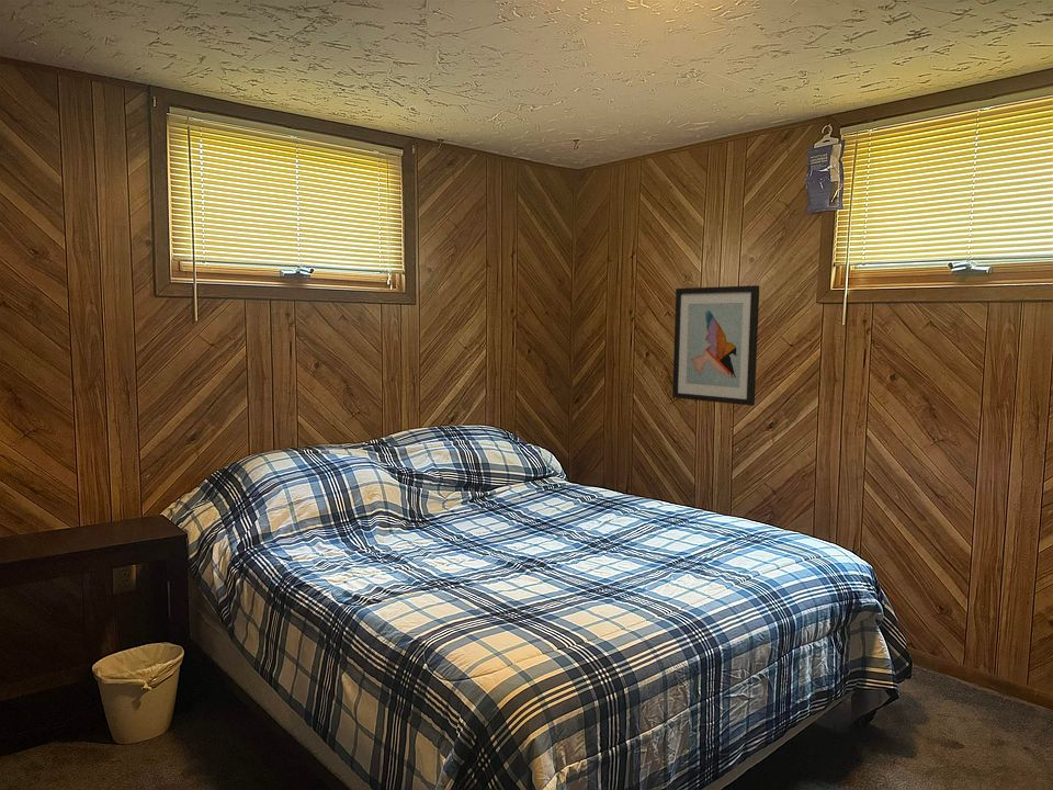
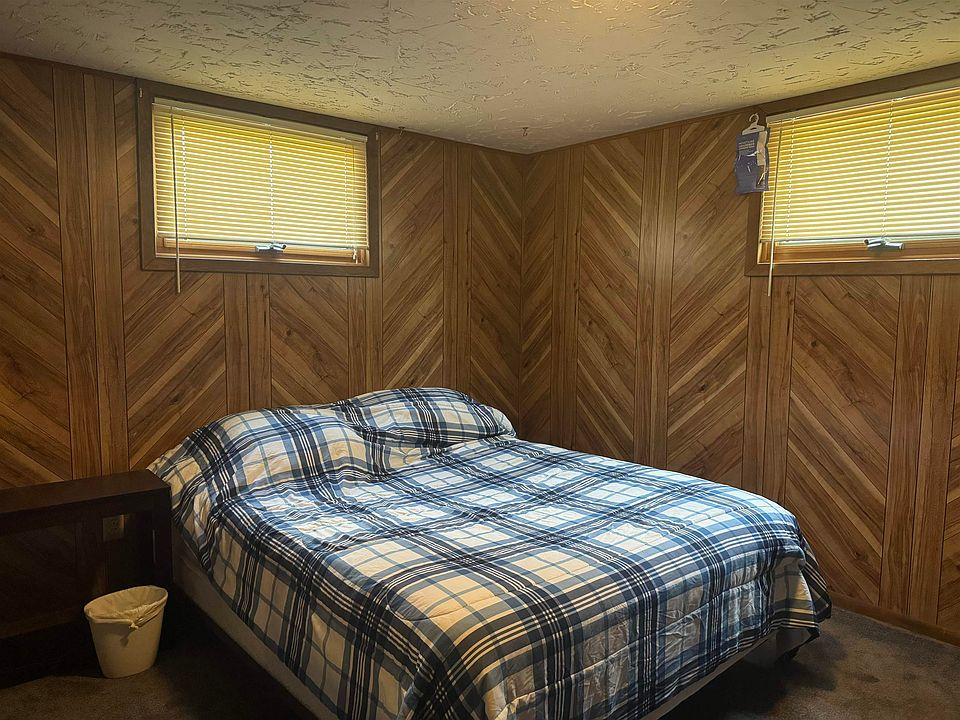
- wall art [671,284,760,407]
